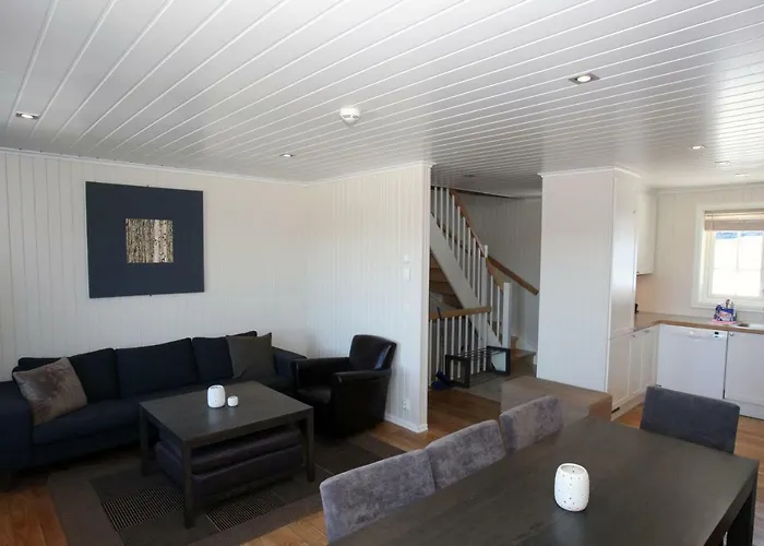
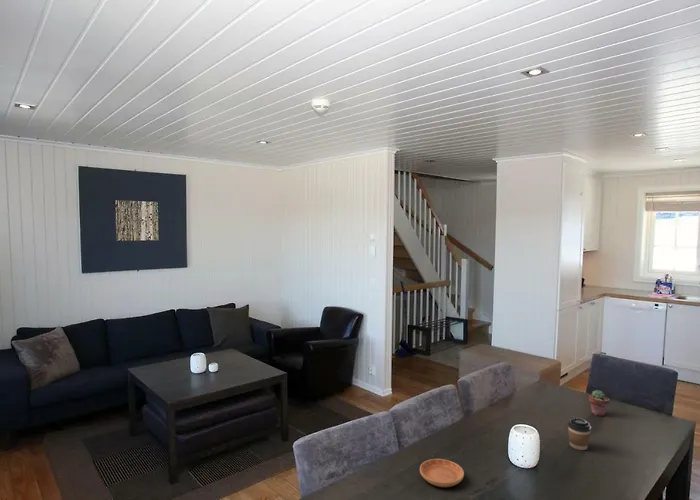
+ potted succulent [588,389,610,417]
+ coffee cup [567,415,592,451]
+ saucer [419,458,465,488]
